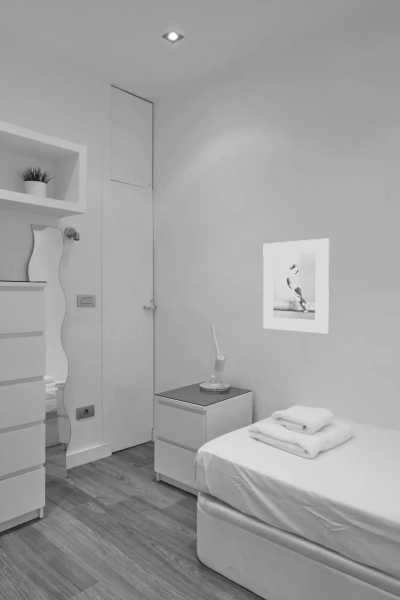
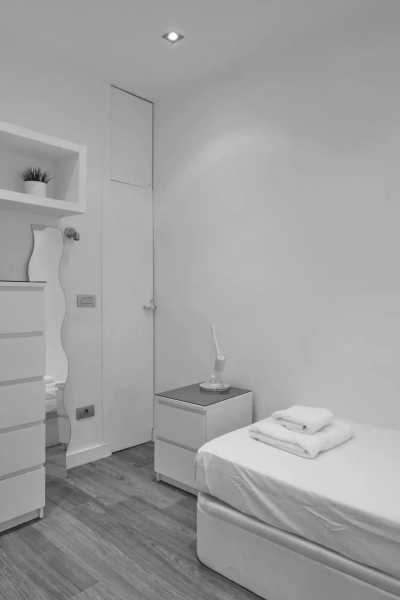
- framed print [262,238,330,335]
